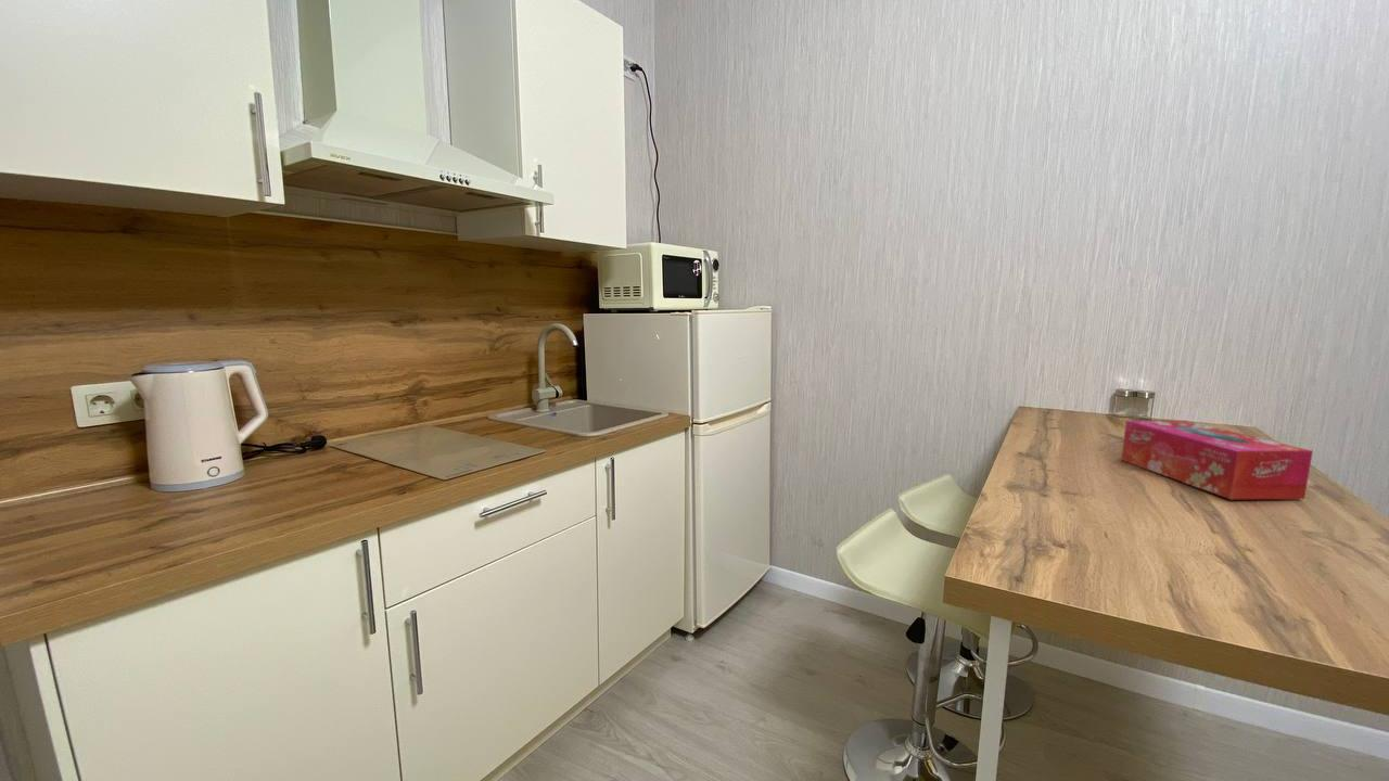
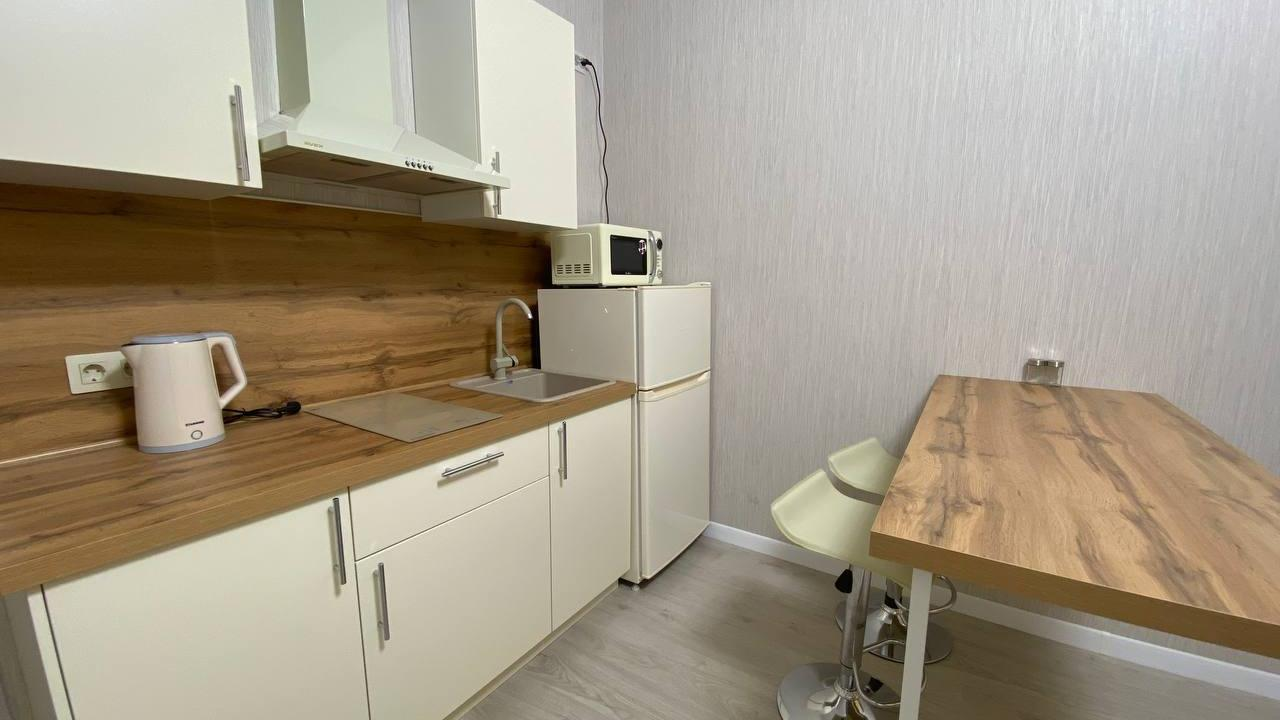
- tissue box [1120,420,1314,500]
